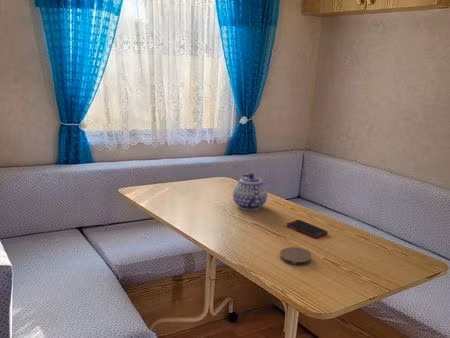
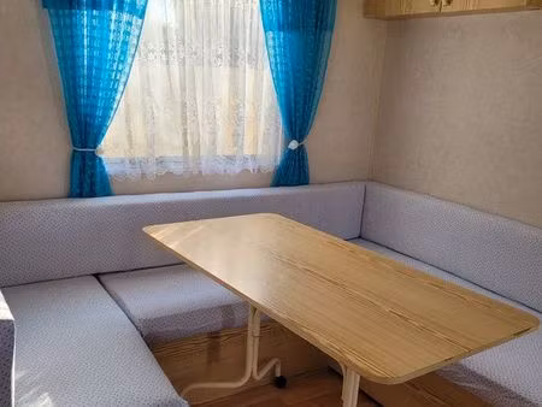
- teapot [232,172,268,211]
- cell phone [286,219,329,239]
- coaster [279,246,312,267]
